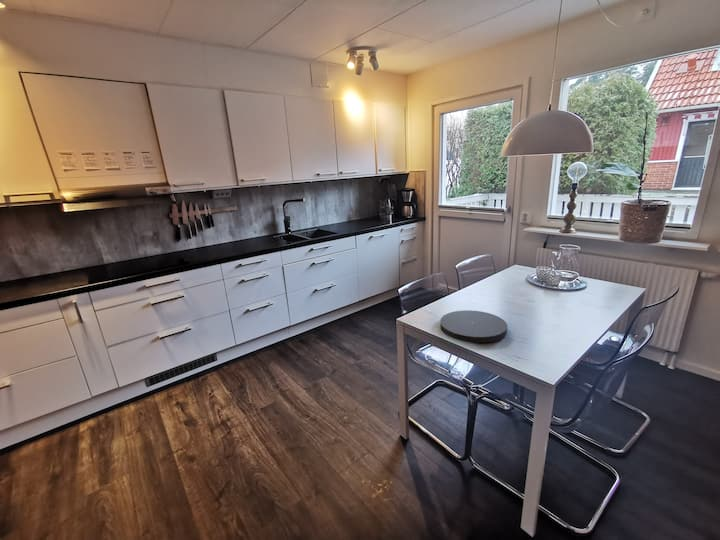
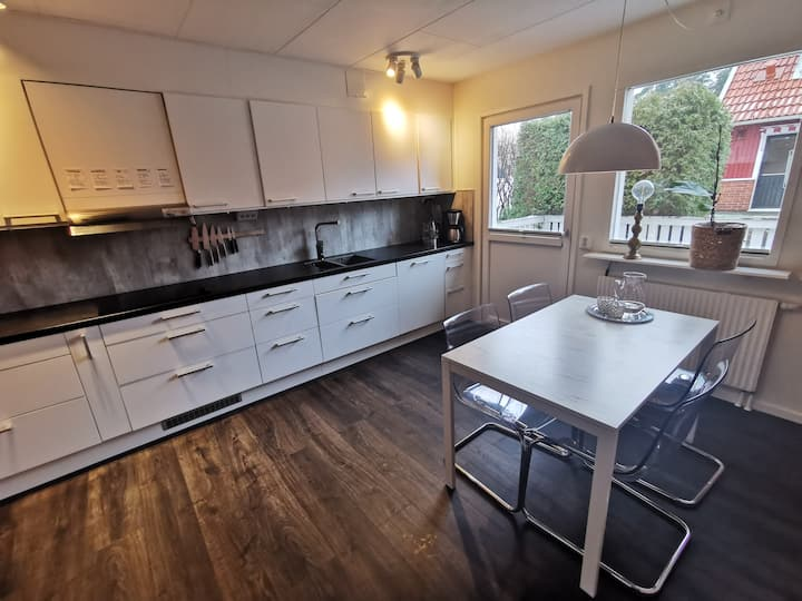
- plate [439,309,508,344]
